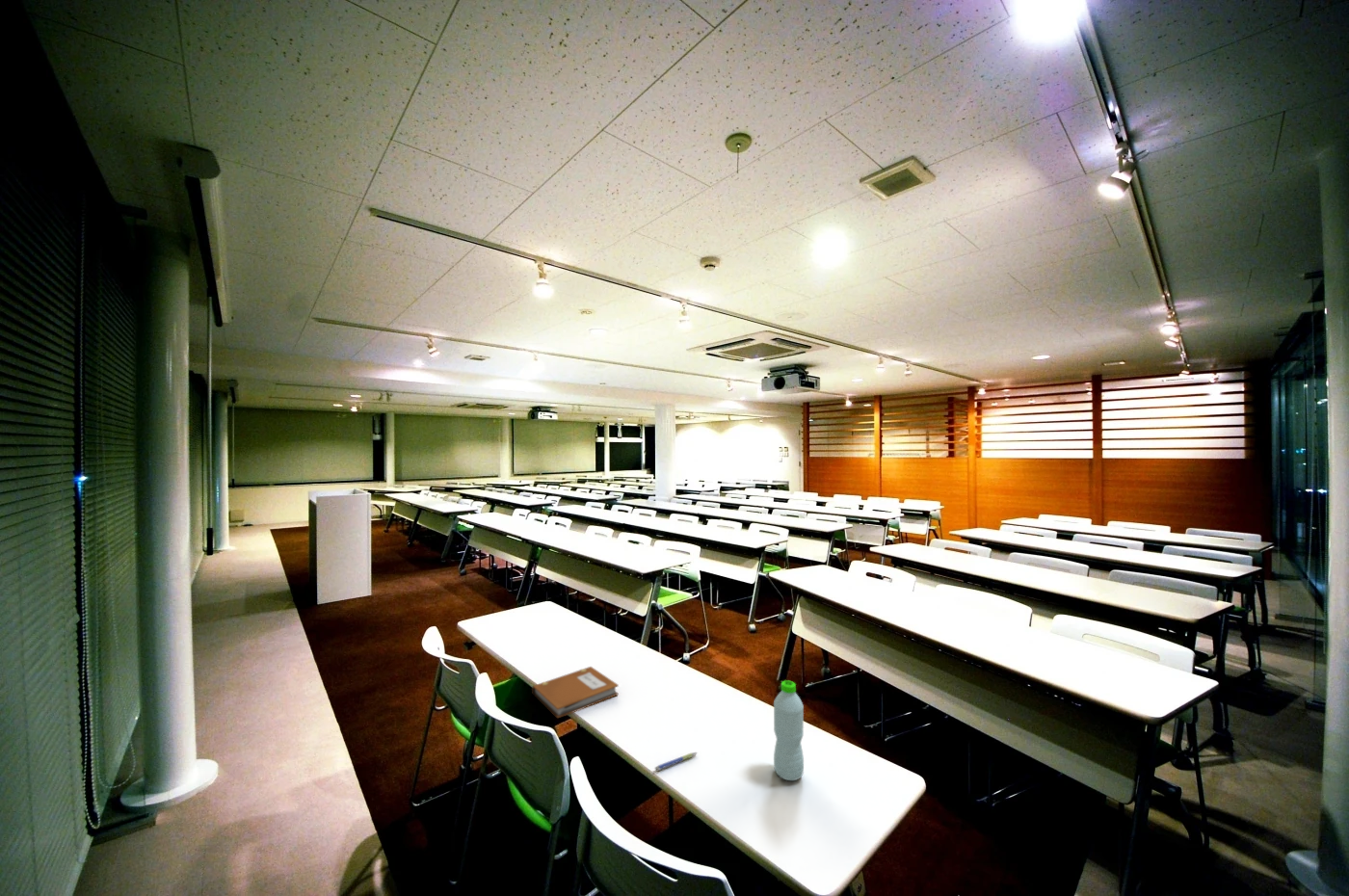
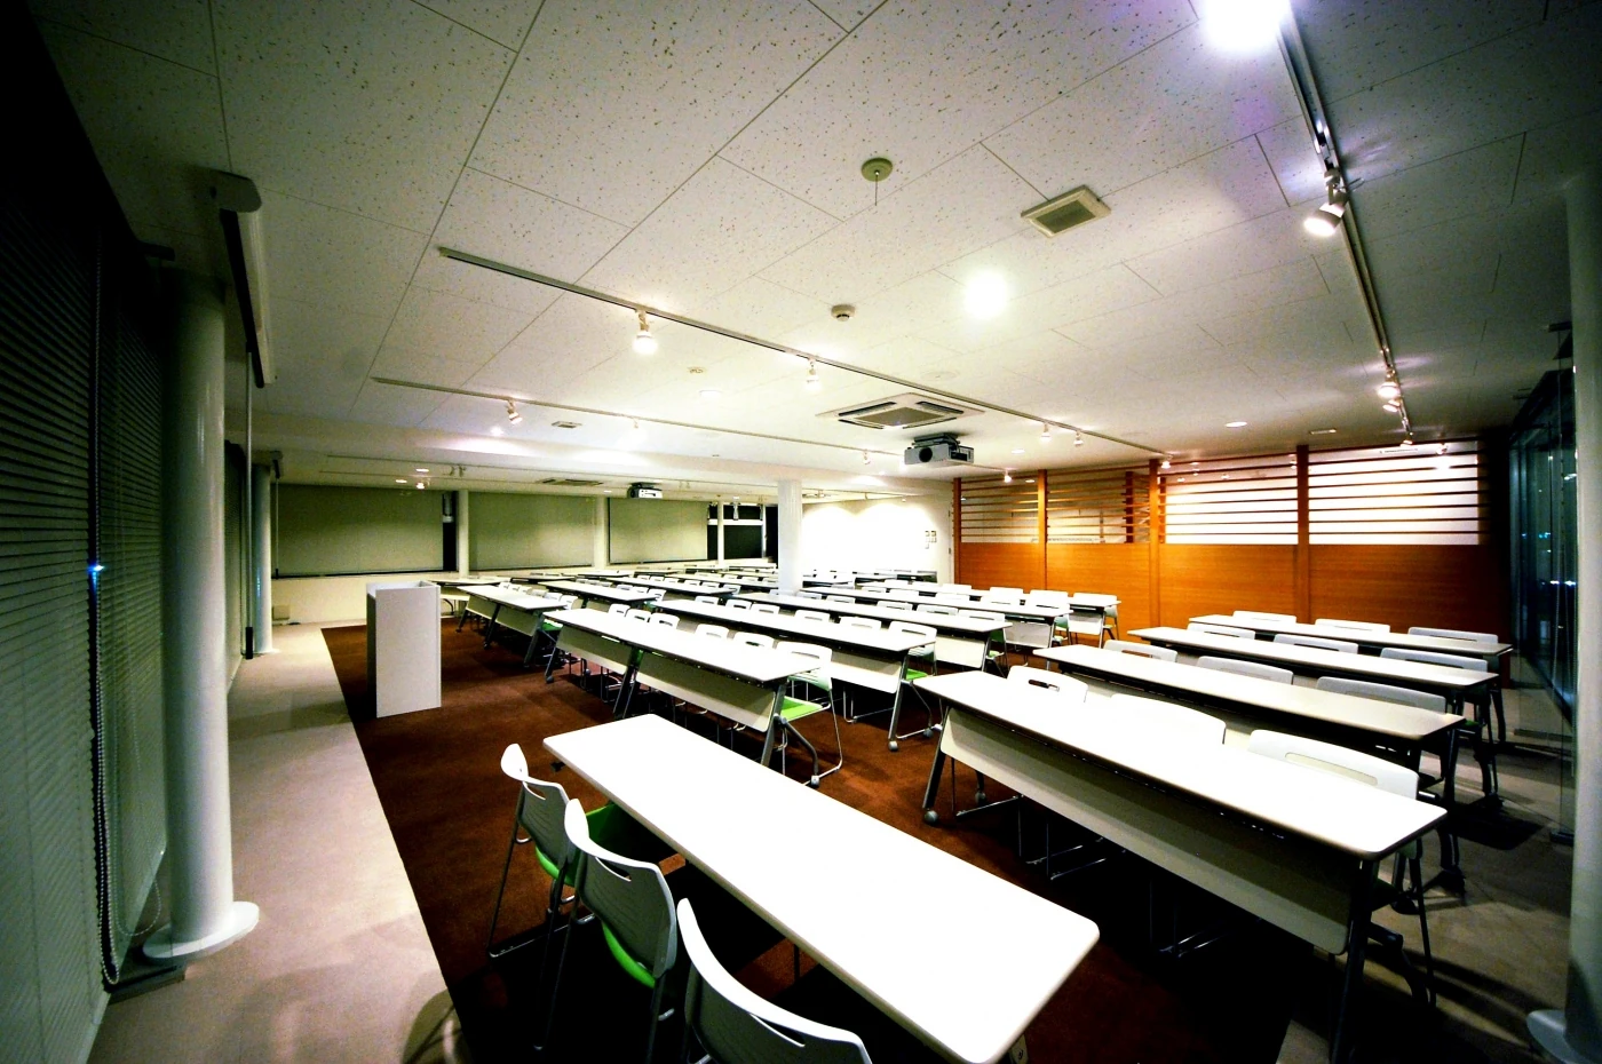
- water bottle [773,679,805,781]
- notebook [531,666,620,719]
- pen [654,751,699,771]
